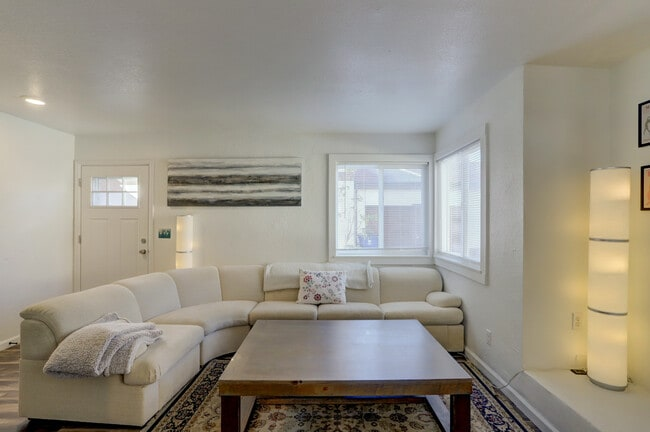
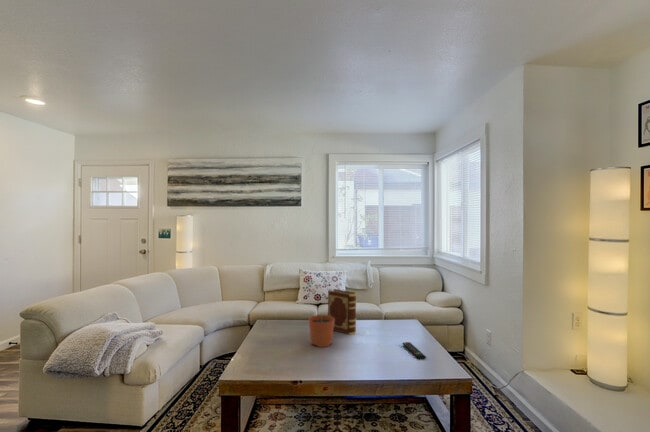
+ decorative book [327,288,358,336]
+ plant pot [308,313,335,348]
+ remote control [402,341,427,360]
